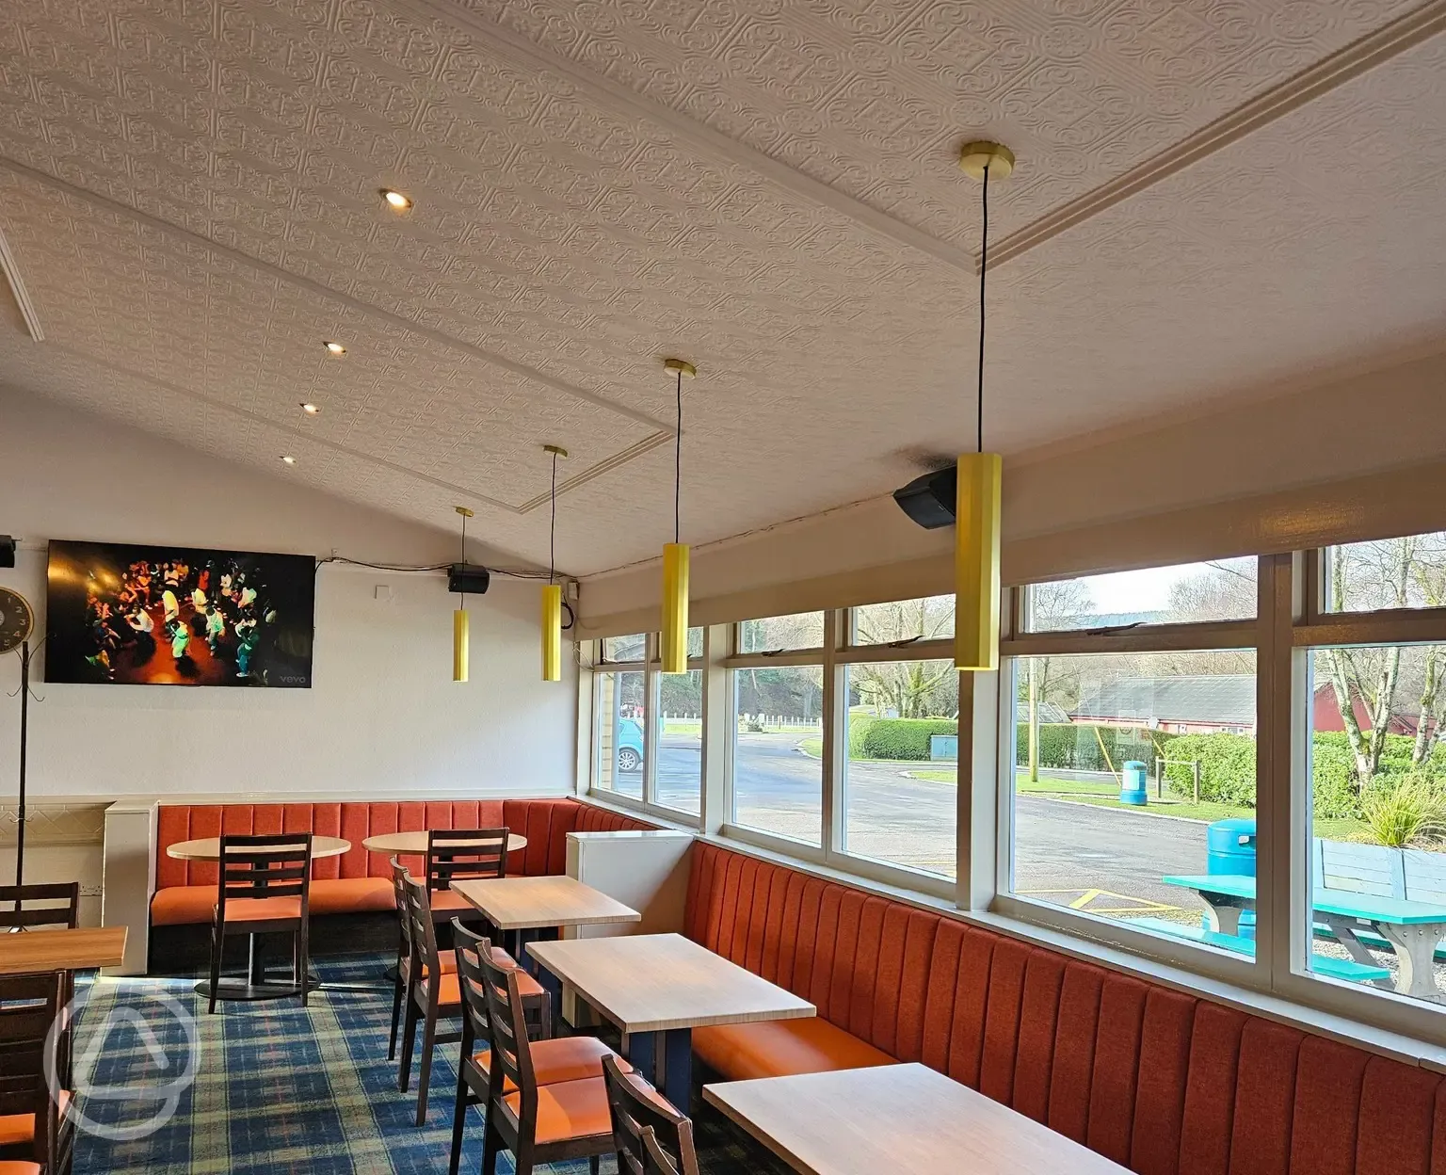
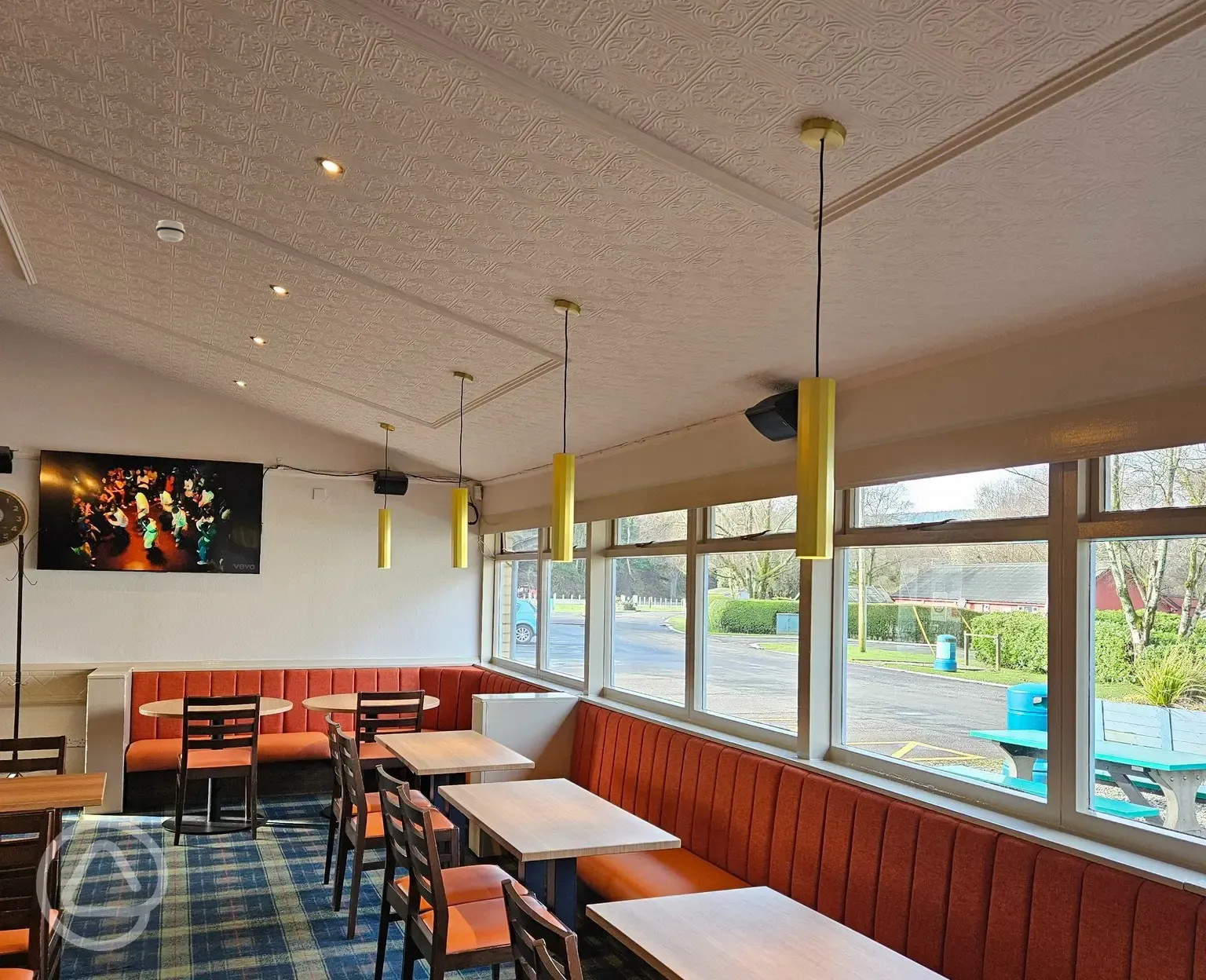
+ smoke detector [155,219,186,243]
